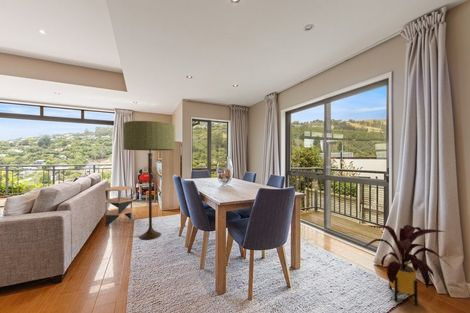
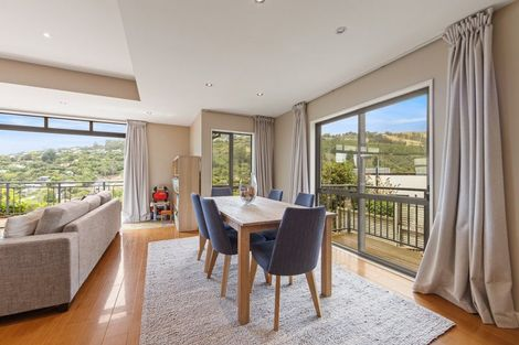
- side table [104,185,133,227]
- house plant [363,224,453,307]
- floor lamp [122,120,176,241]
